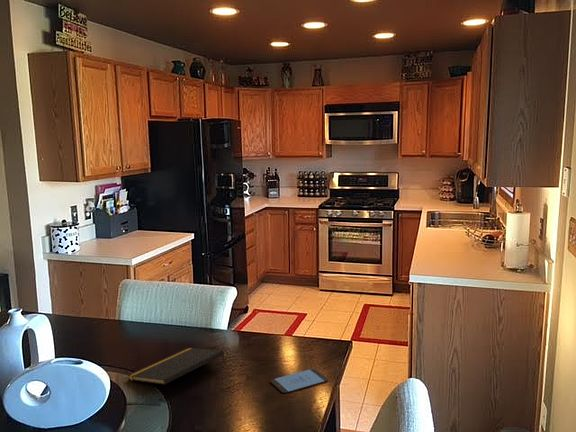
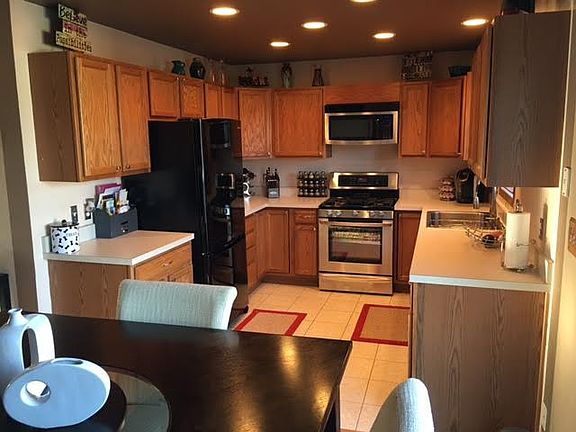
- notepad [127,347,226,386]
- smartphone [270,368,329,394]
